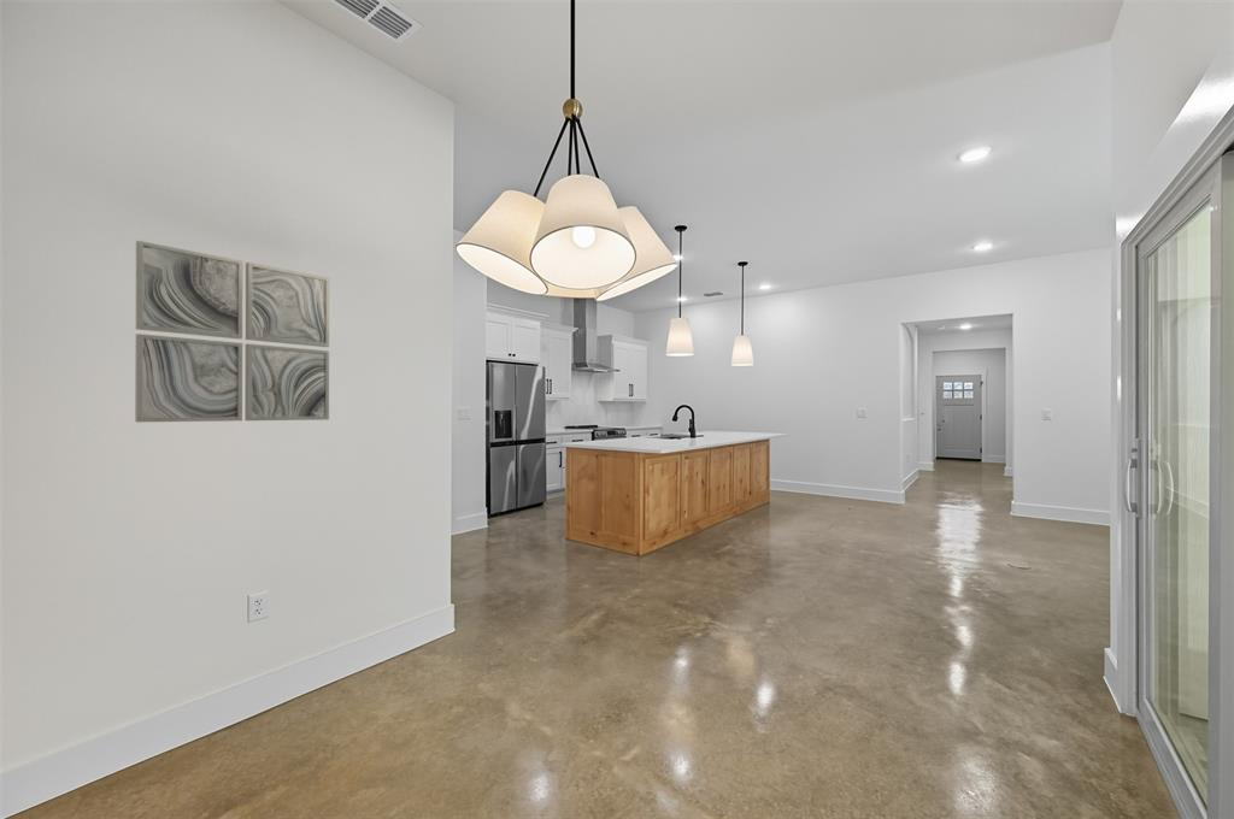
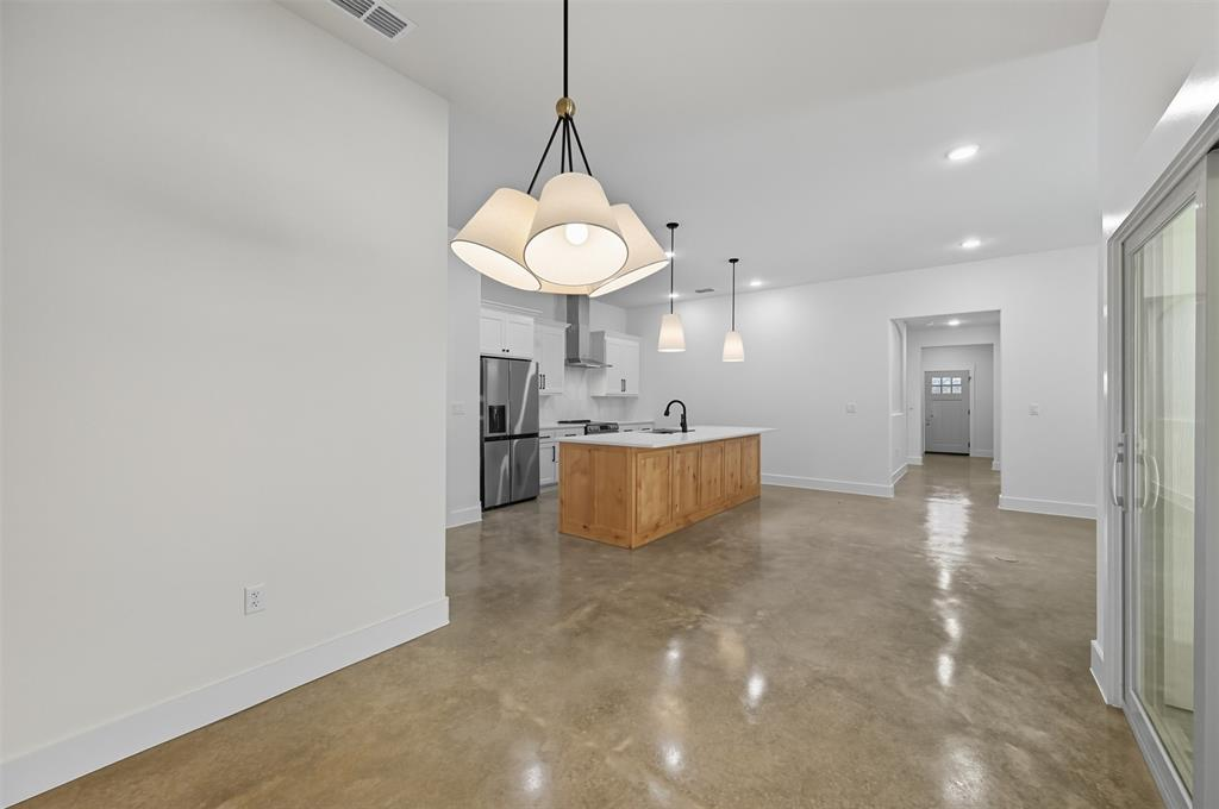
- wall art [134,240,330,423]
